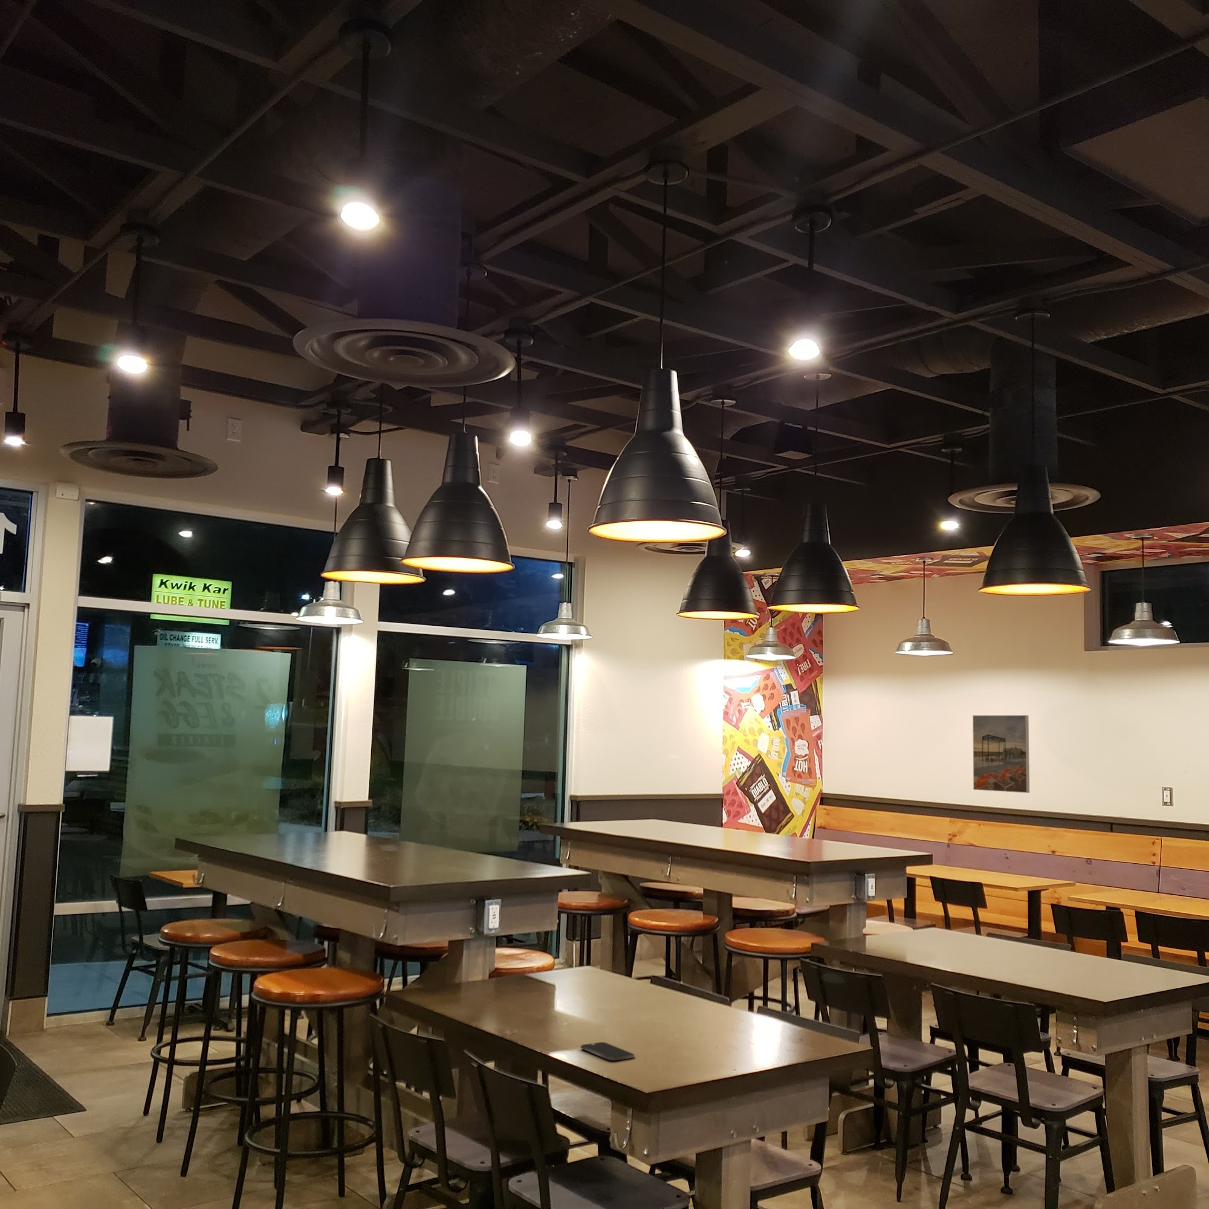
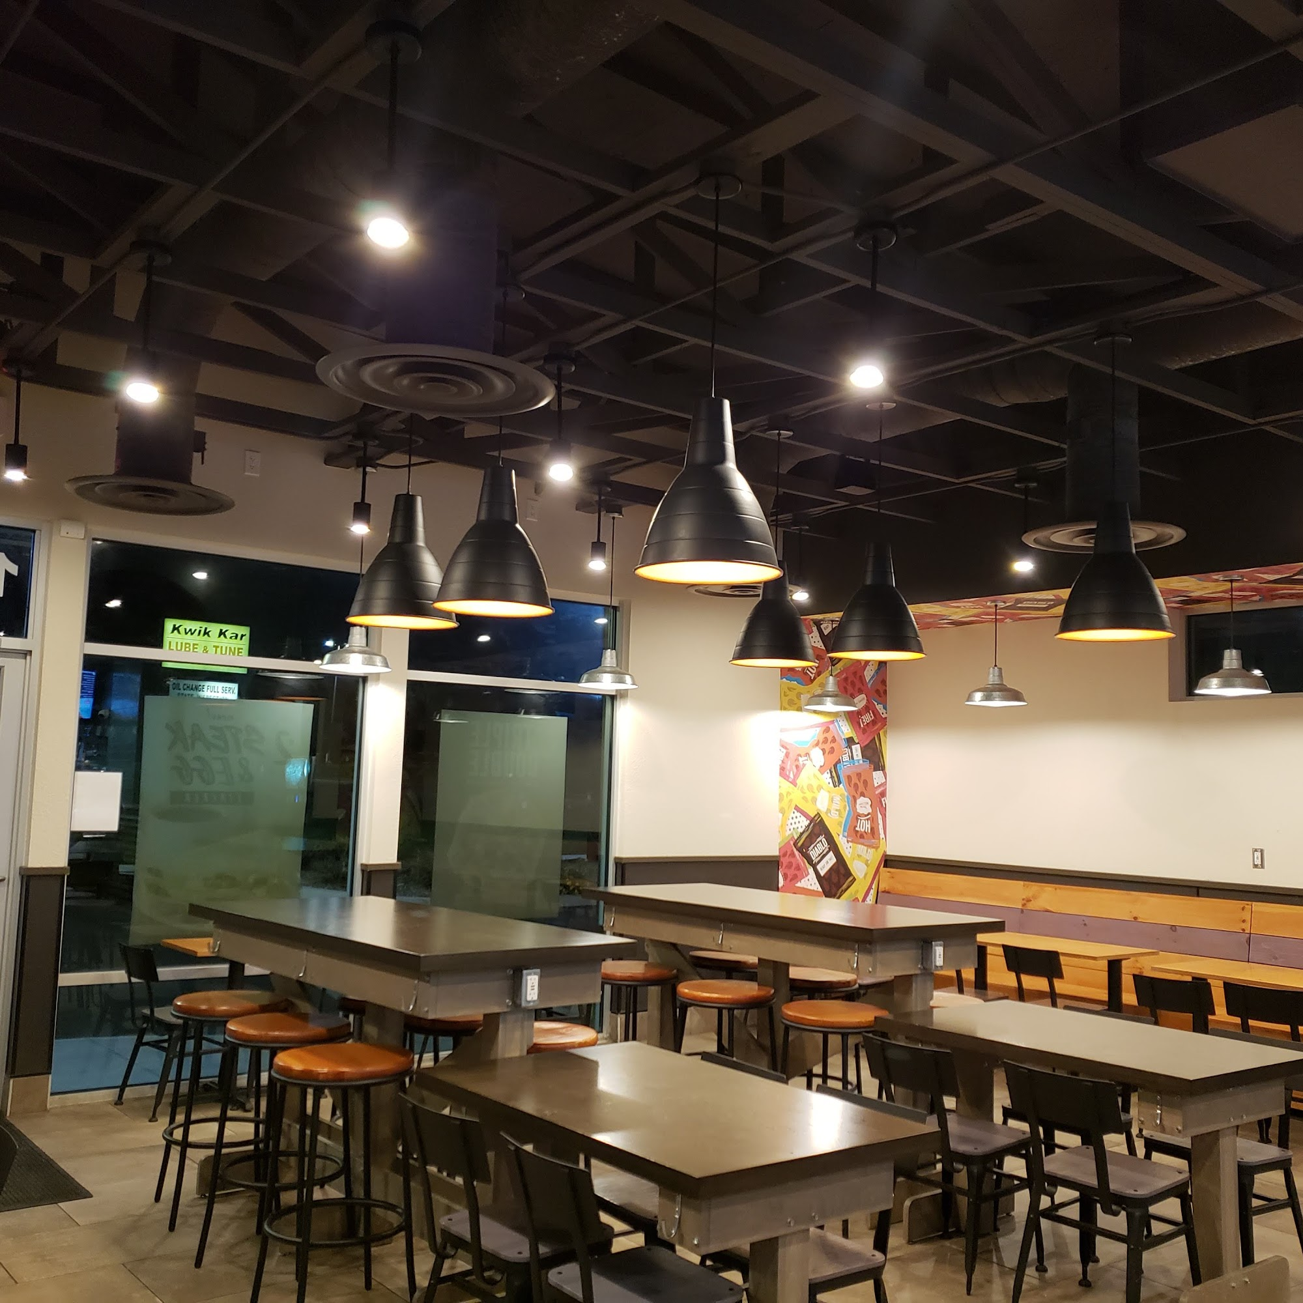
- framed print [972,714,1030,794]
- smartphone [580,1042,636,1062]
